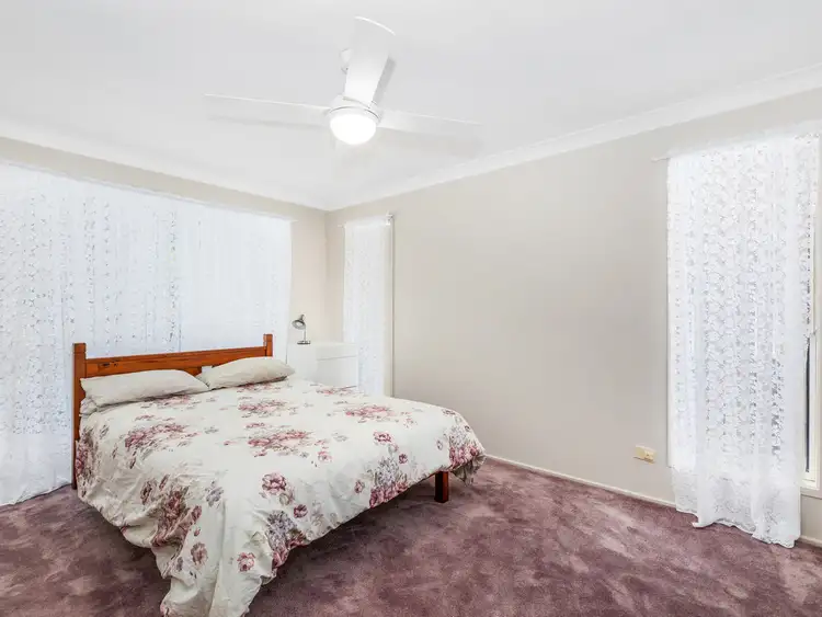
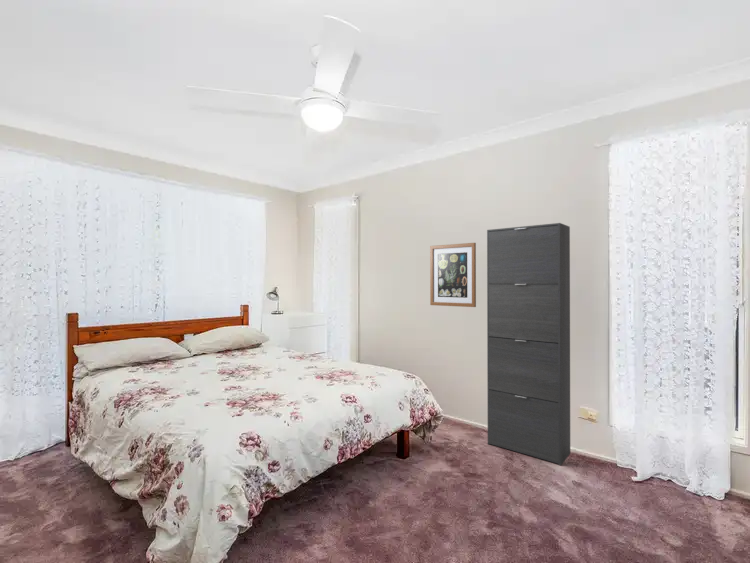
+ cabinet [486,222,571,466]
+ wall art [429,242,477,308]
